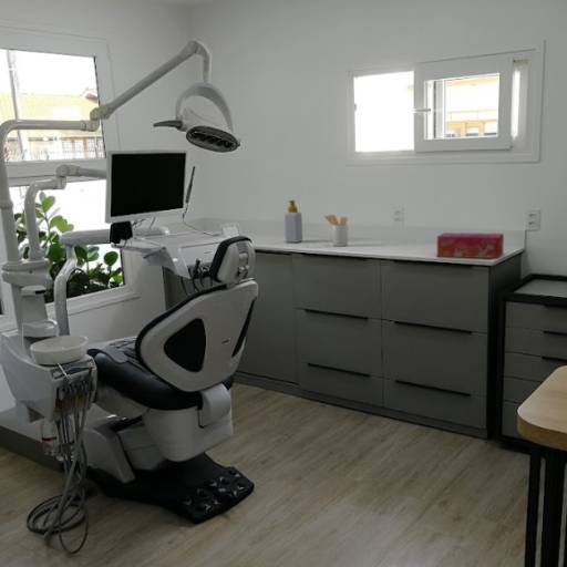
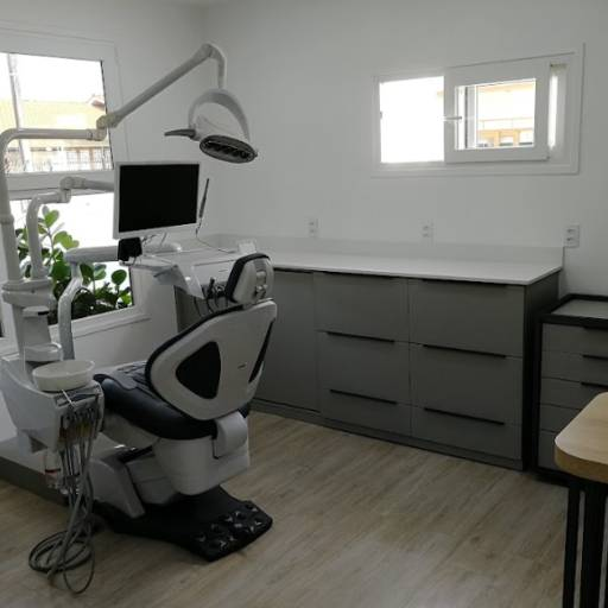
- soap bottle [284,199,303,244]
- utensil holder [323,214,349,248]
- tissue box [436,231,505,259]
